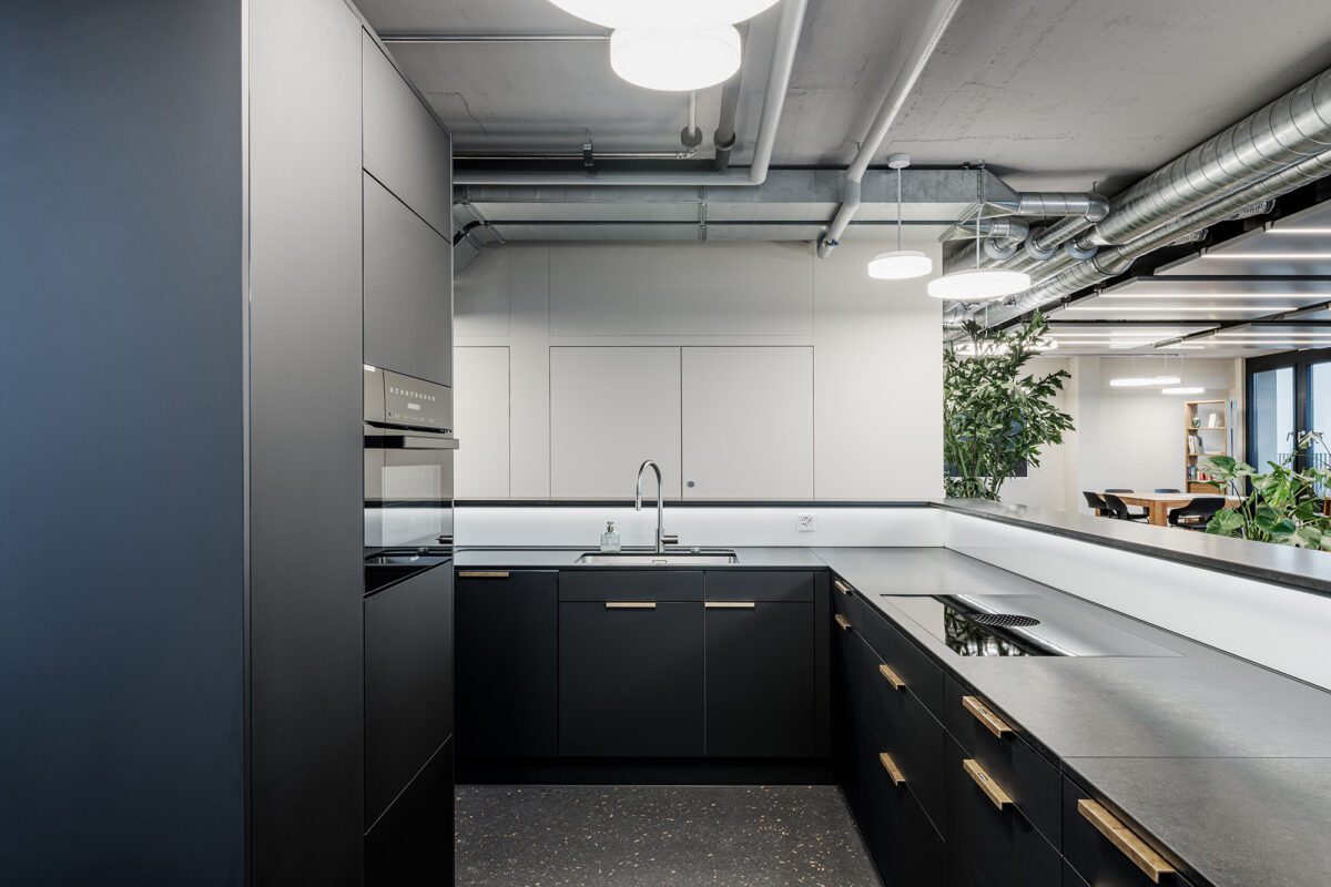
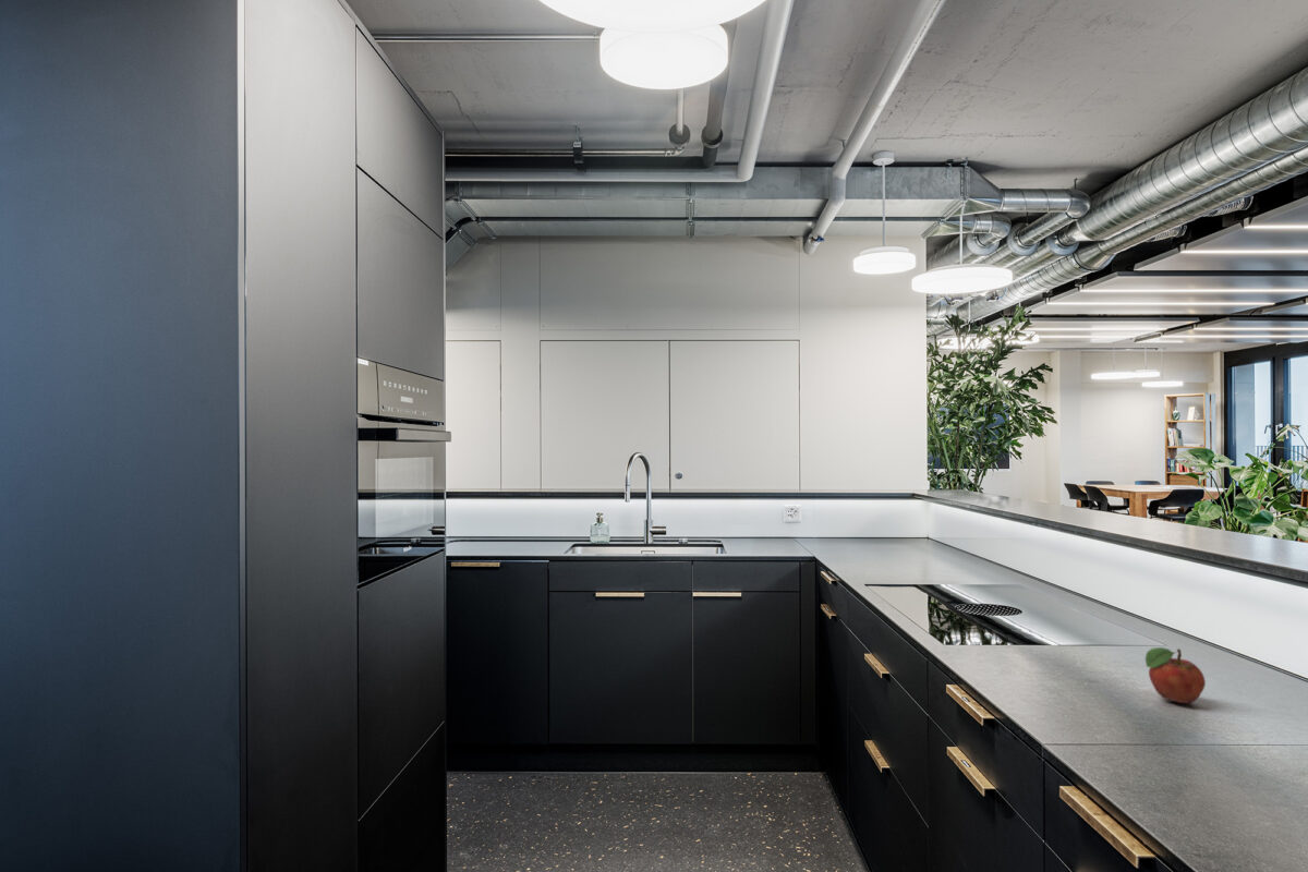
+ fruit [1144,646,1207,704]
